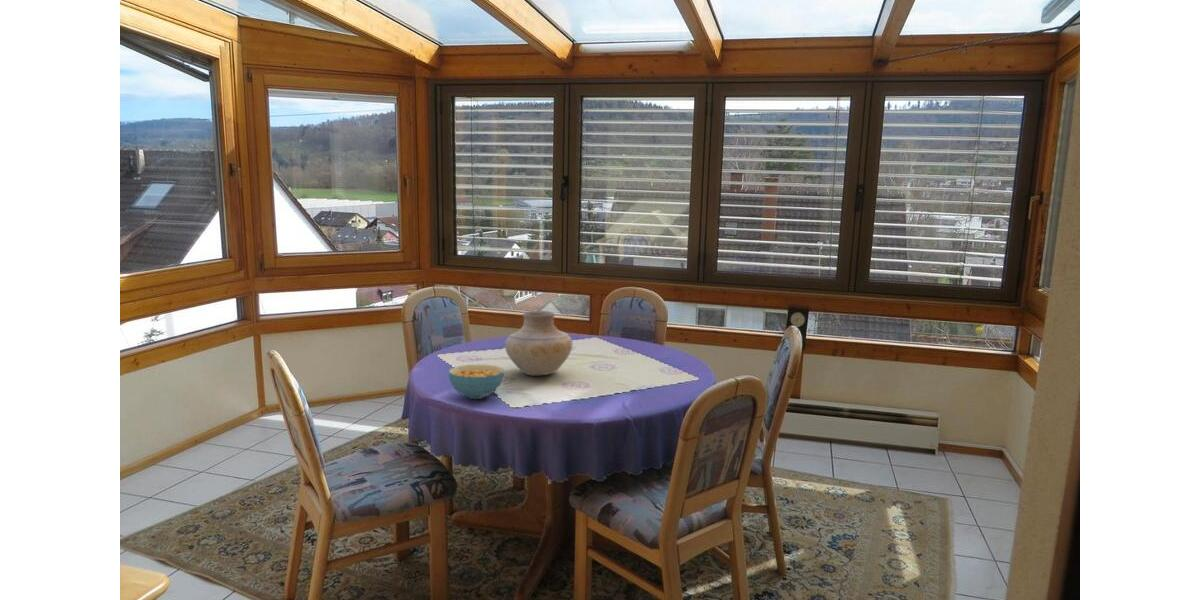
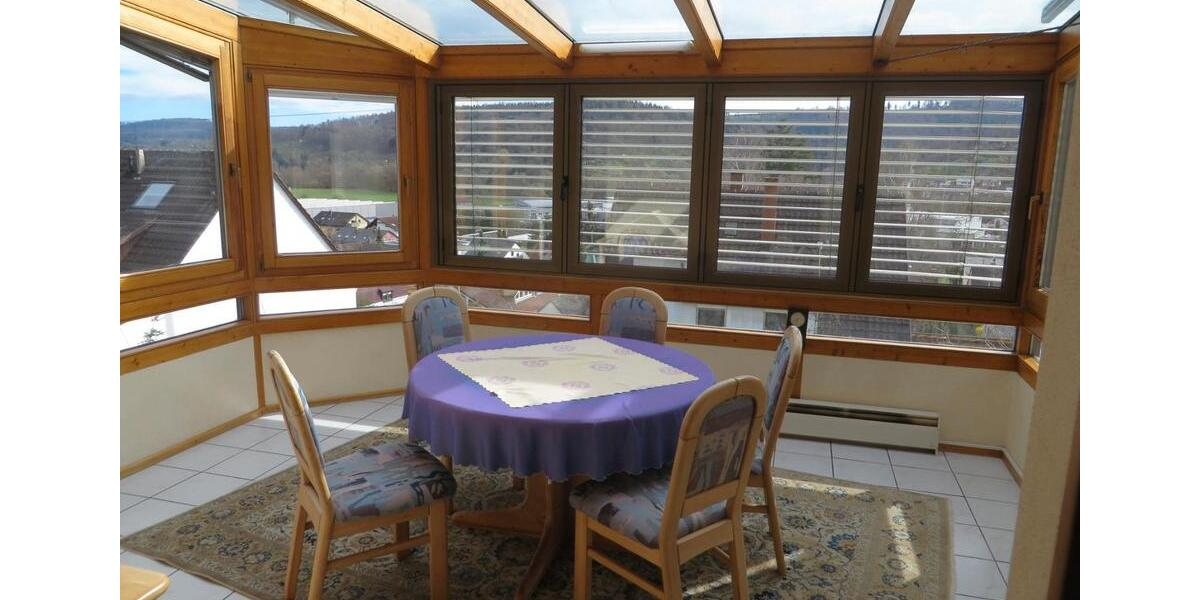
- cereal bowl [448,364,505,400]
- vase [504,310,573,376]
